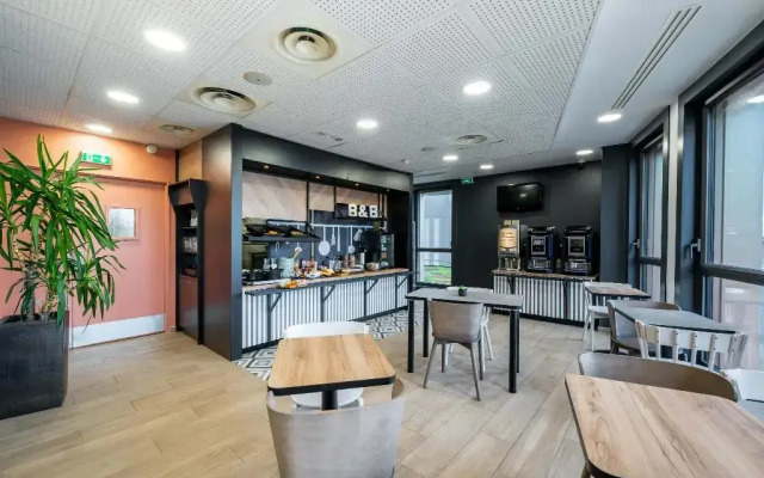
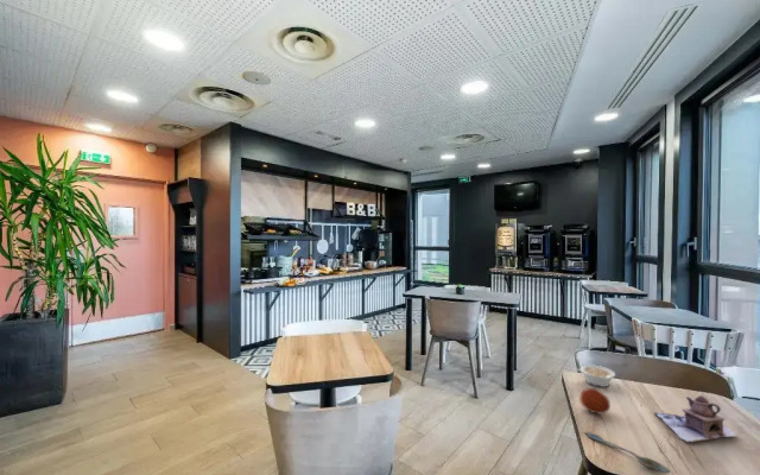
+ fruit [578,387,612,414]
+ legume [575,363,616,388]
+ spoon [583,431,671,474]
+ teapot [653,394,739,444]
